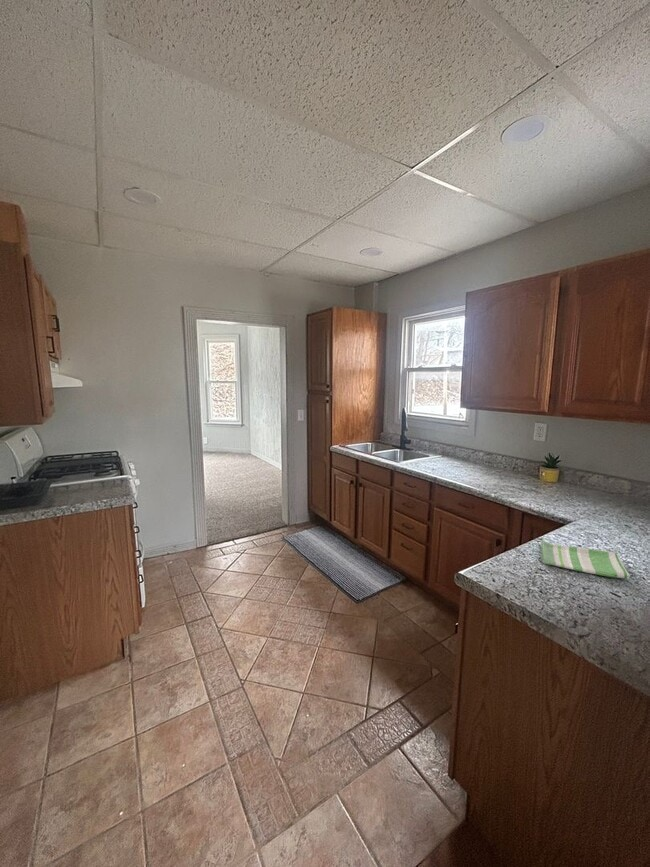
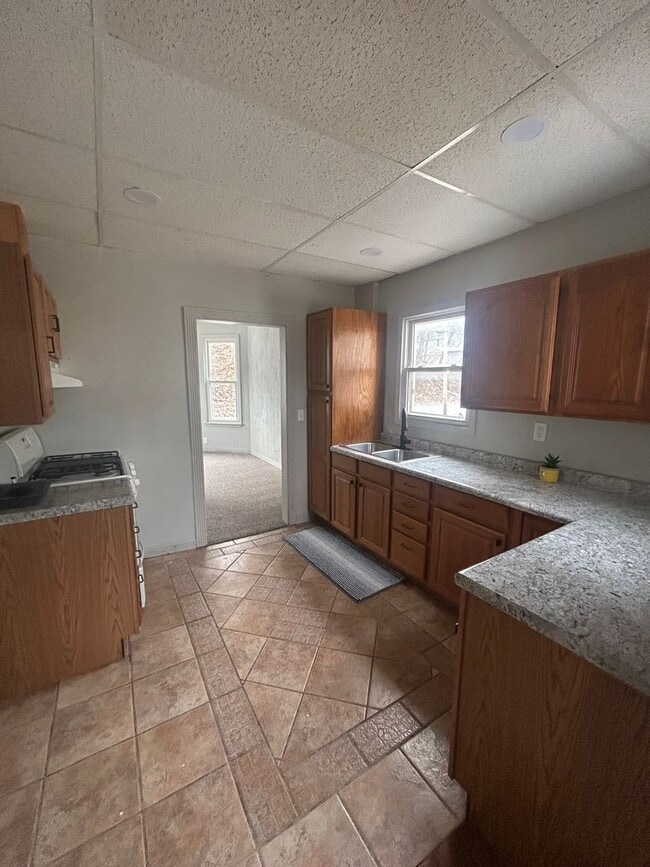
- dish towel [540,539,631,580]
